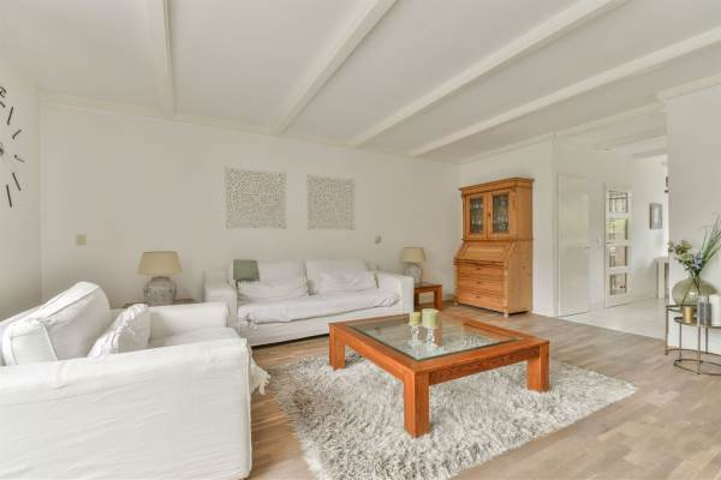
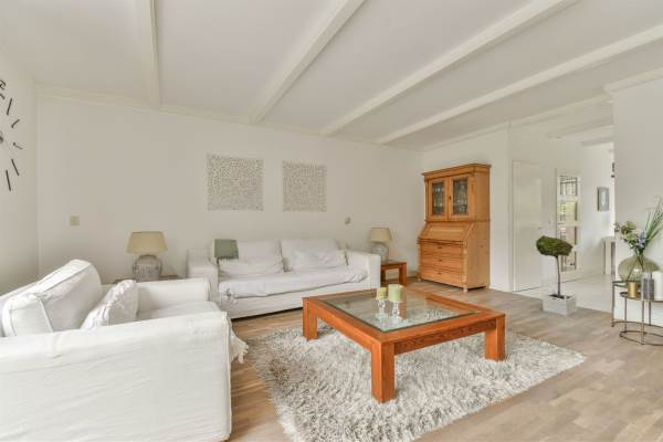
+ potted tree [535,234,578,317]
